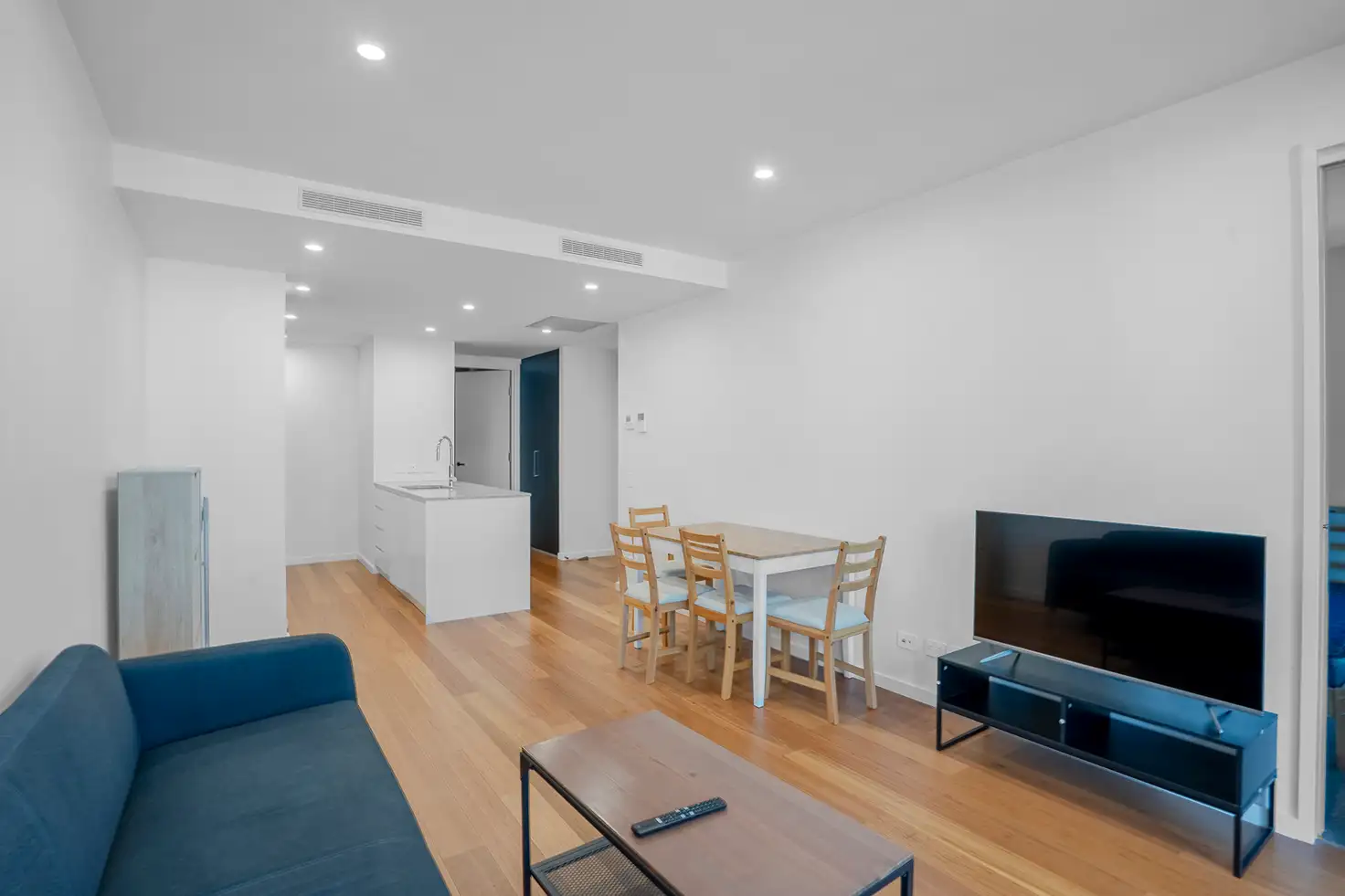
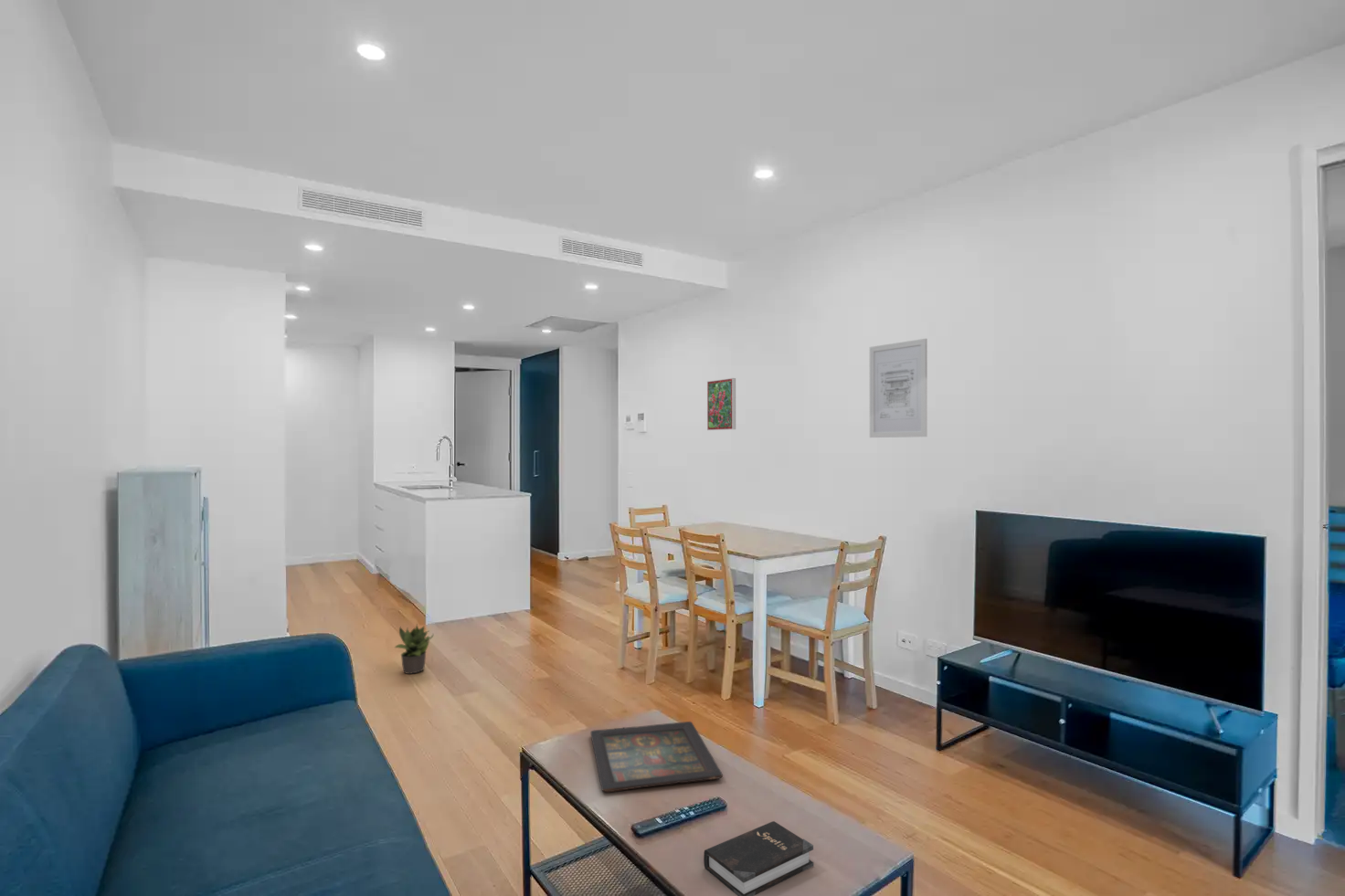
+ icon panel [589,721,724,793]
+ wall art [869,338,928,438]
+ potted plant [394,624,434,675]
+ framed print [706,377,736,431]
+ hardback book [703,820,814,896]
